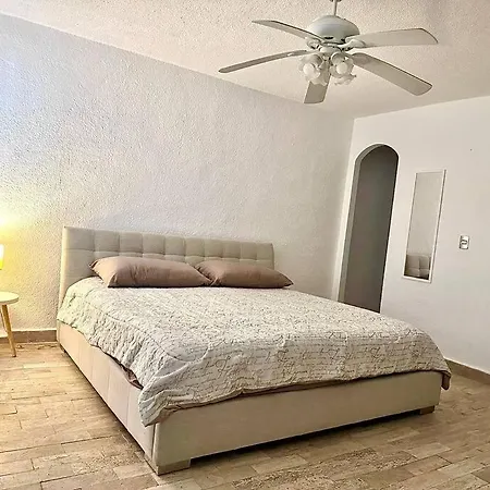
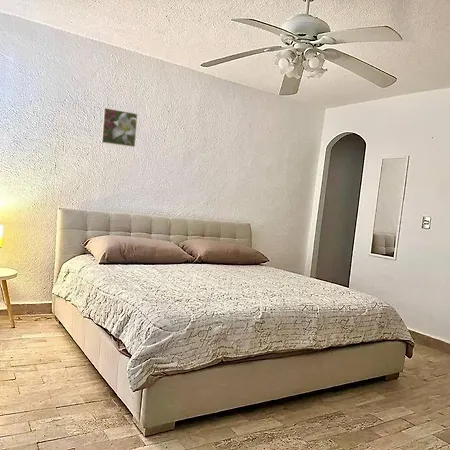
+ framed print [100,107,138,148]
